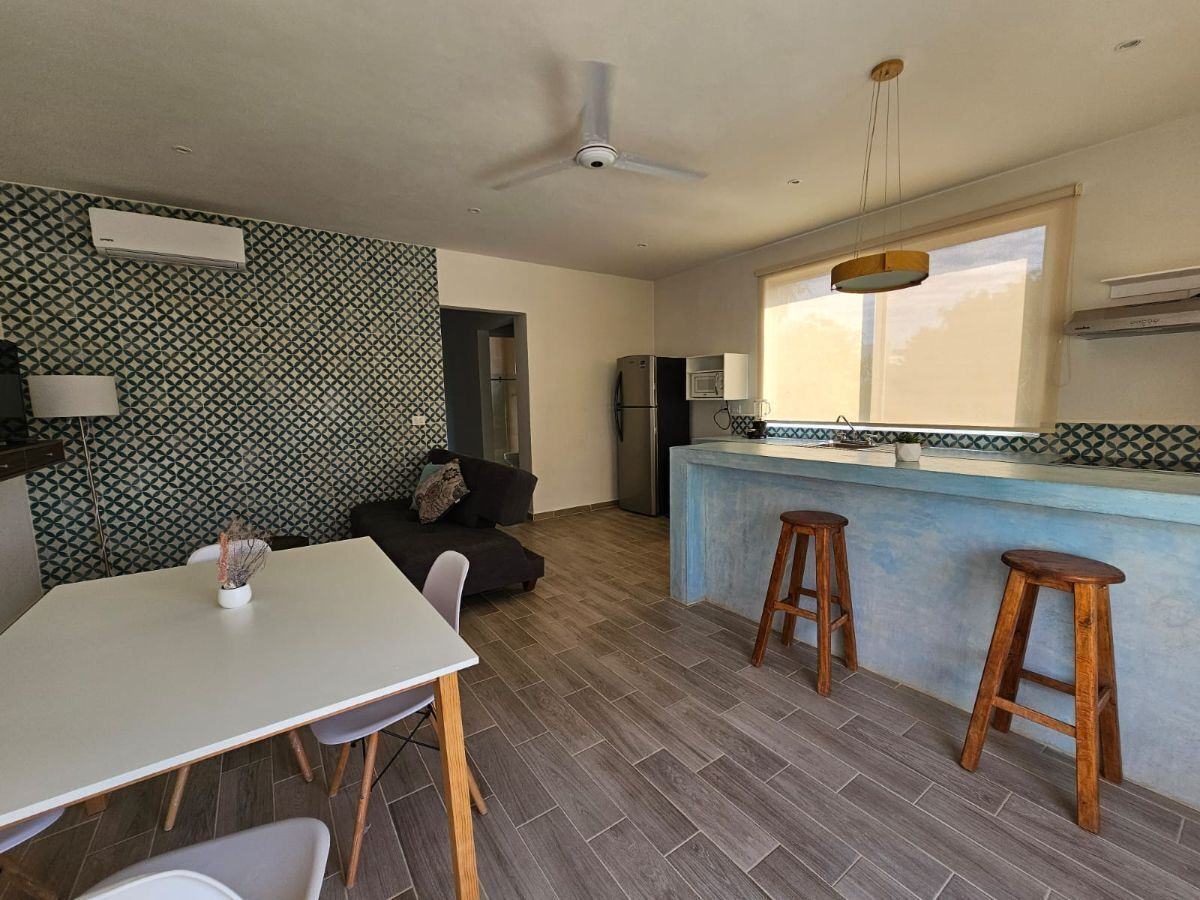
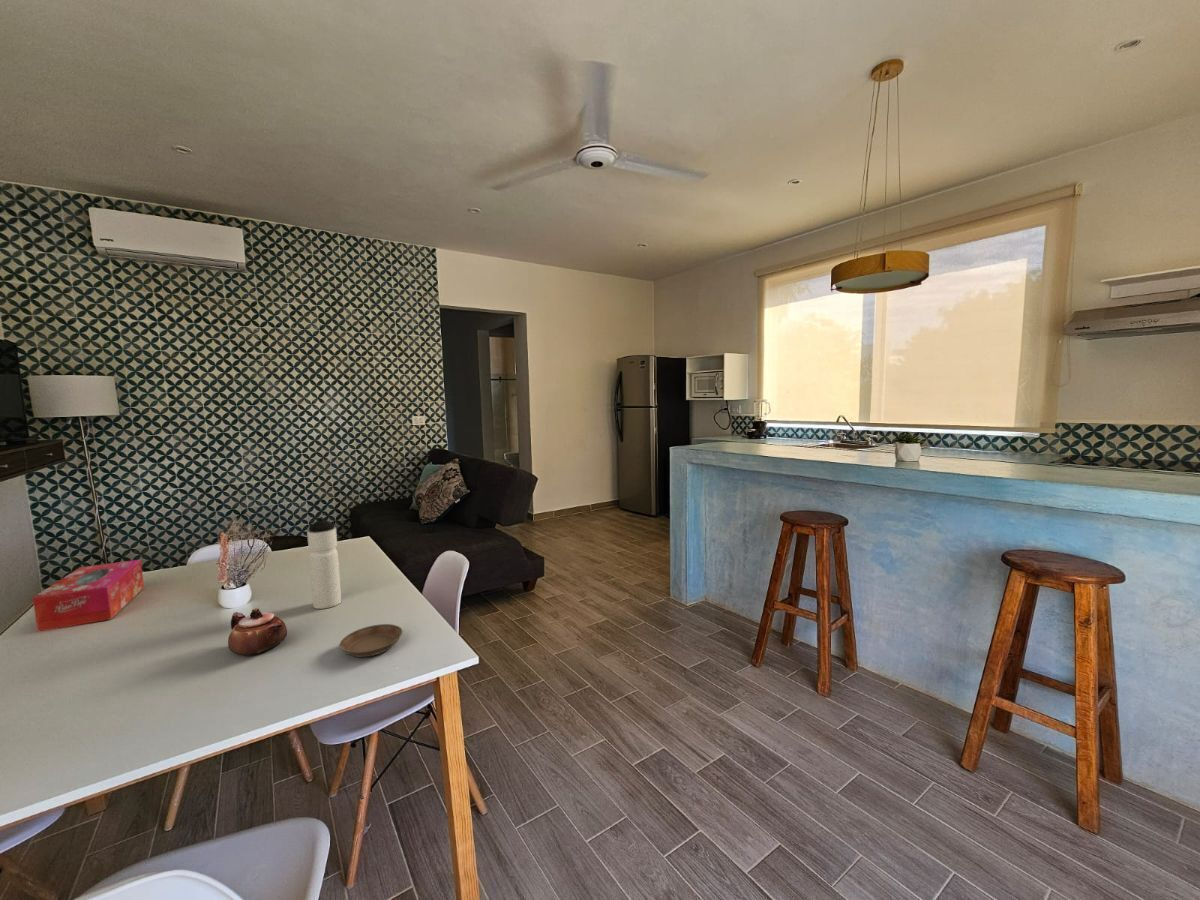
+ saucer [339,623,404,658]
+ water bottle [306,516,342,610]
+ tissue box [32,559,145,633]
+ teapot [227,607,288,657]
